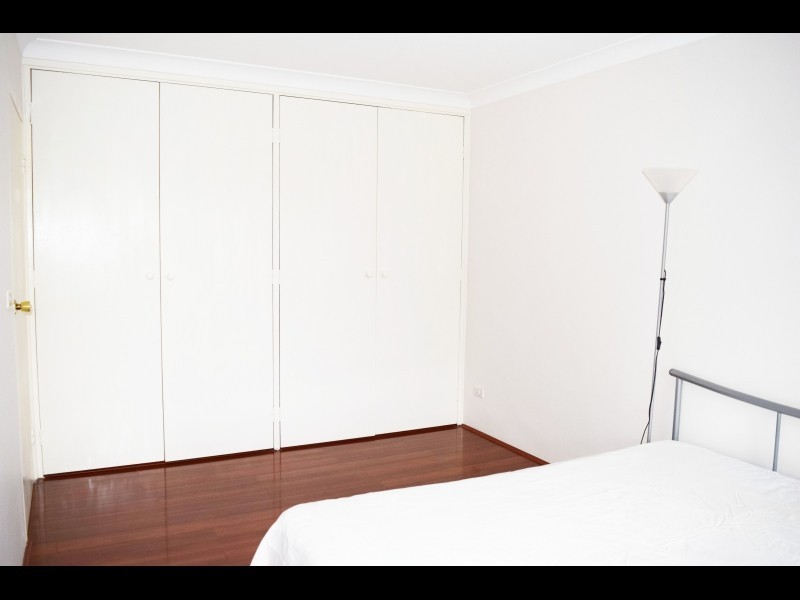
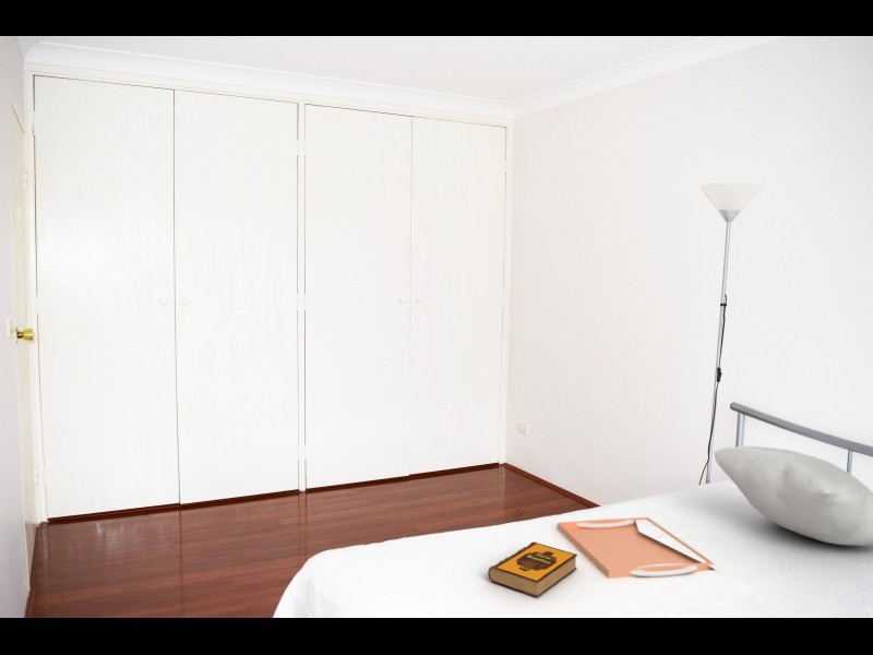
+ pillow [713,445,873,547]
+ hardback book [487,540,578,598]
+ serving tray [557,516,715,580]
